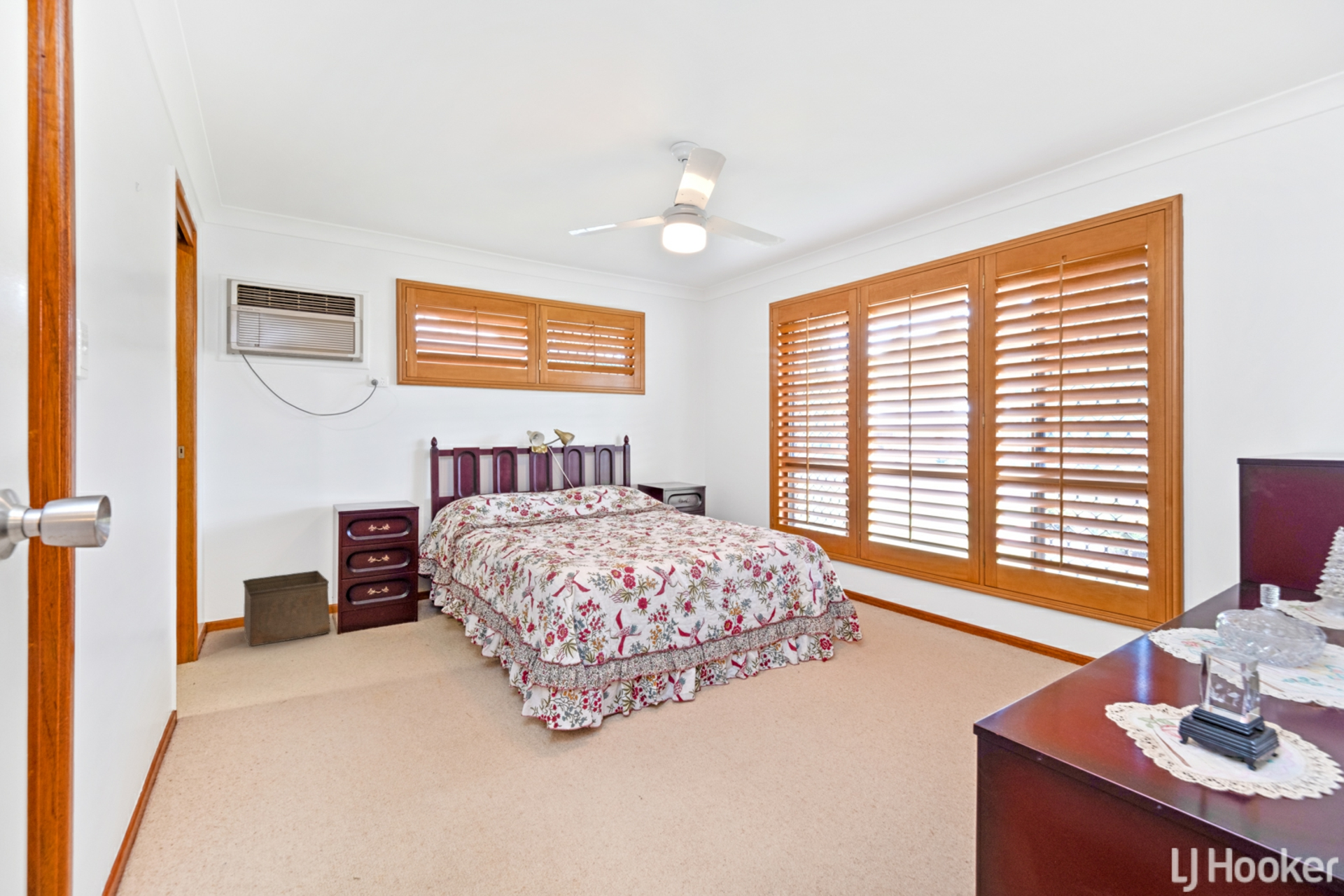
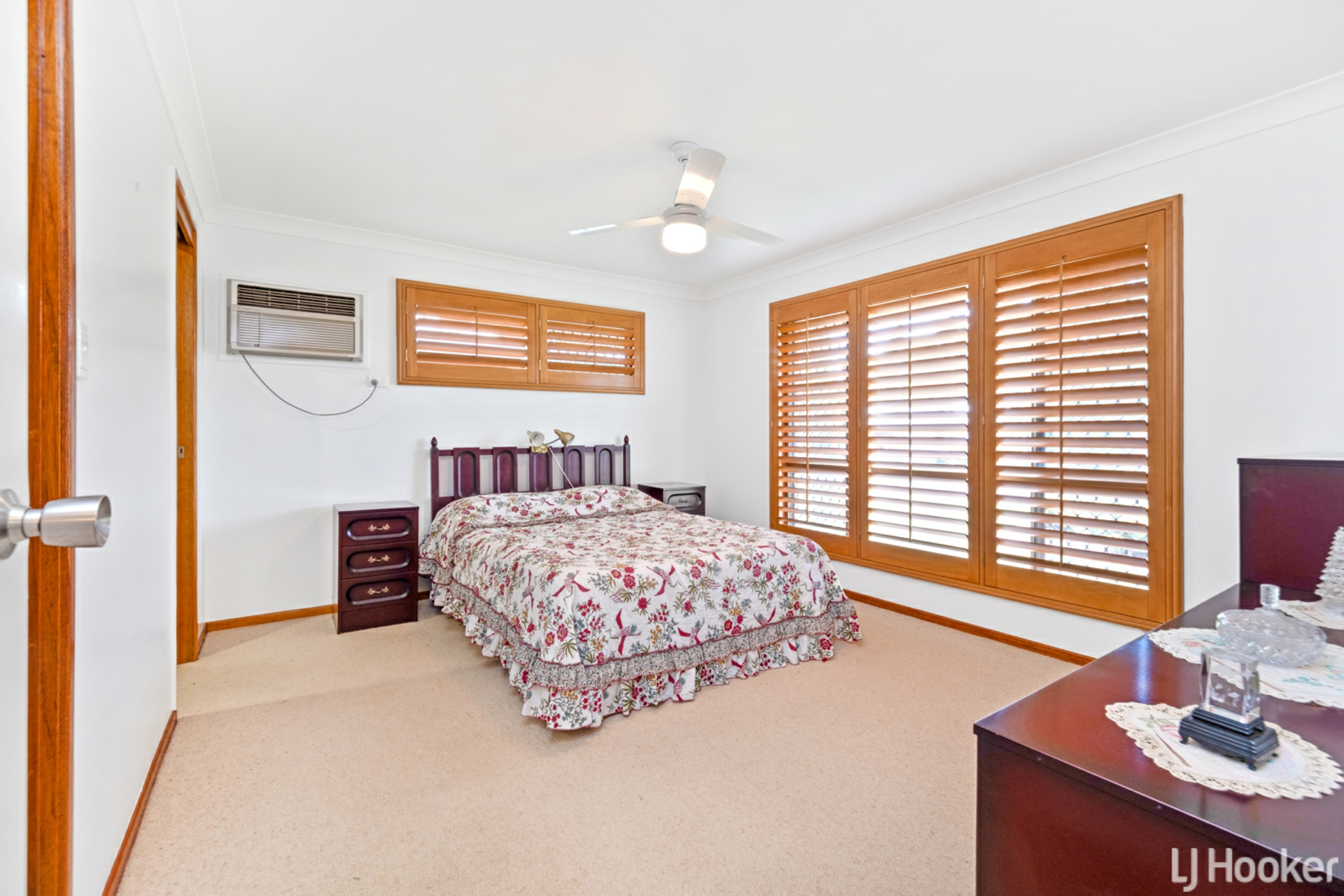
- storage bin [242,570,331,647]
